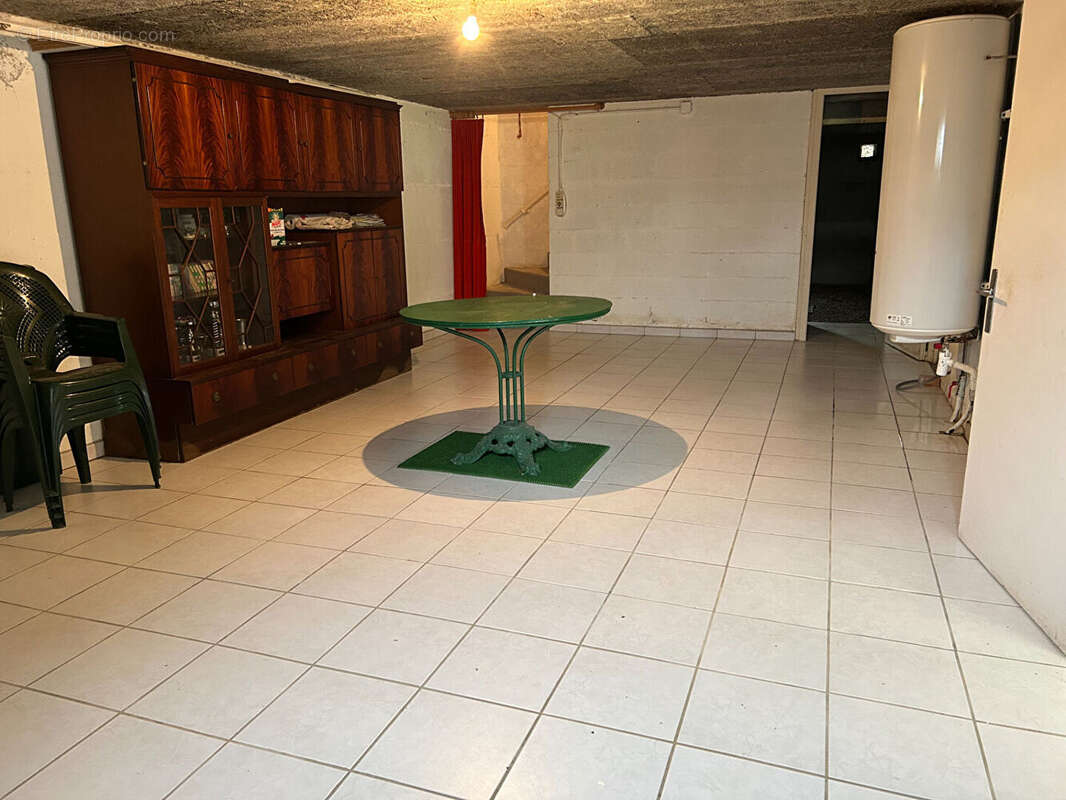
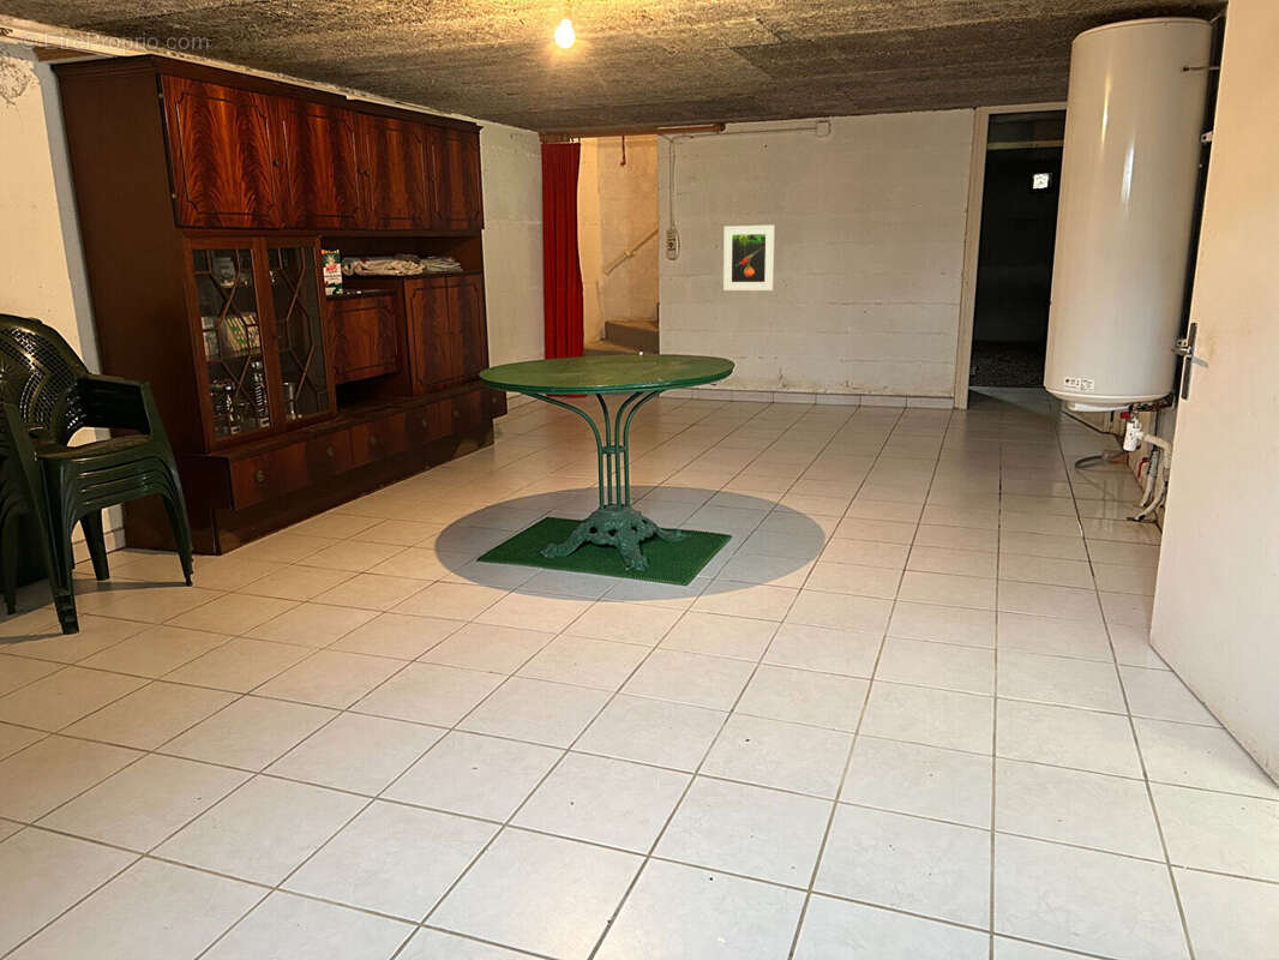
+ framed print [722,224,776,292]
